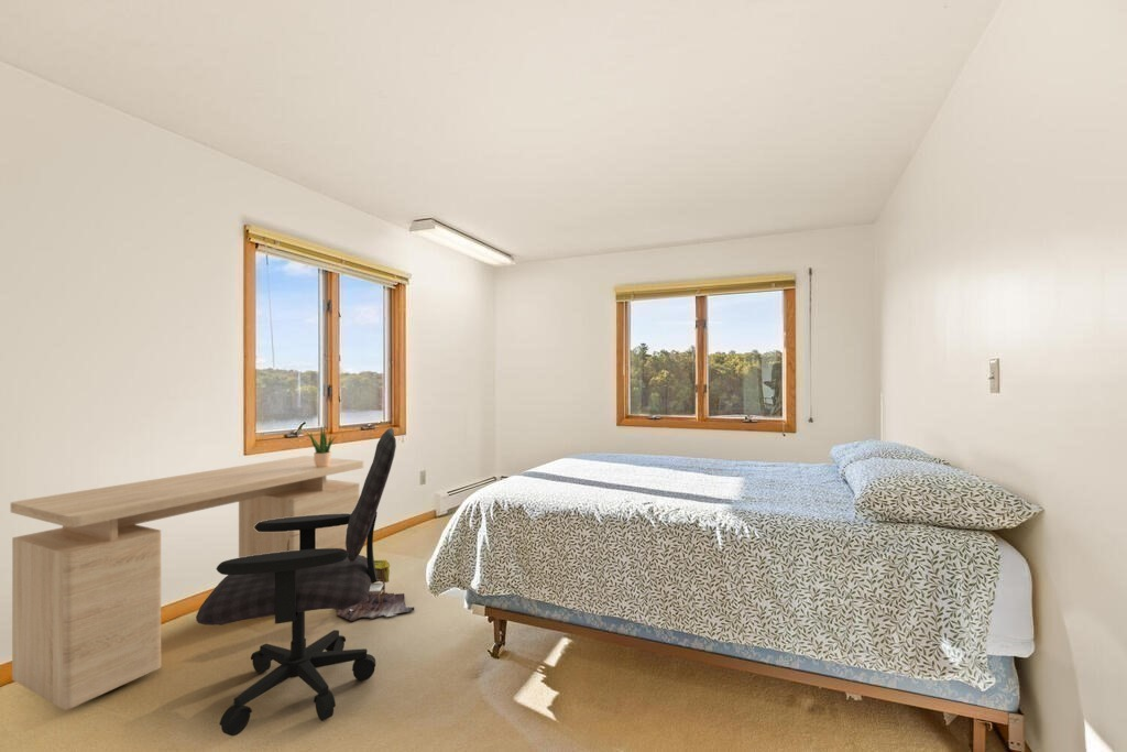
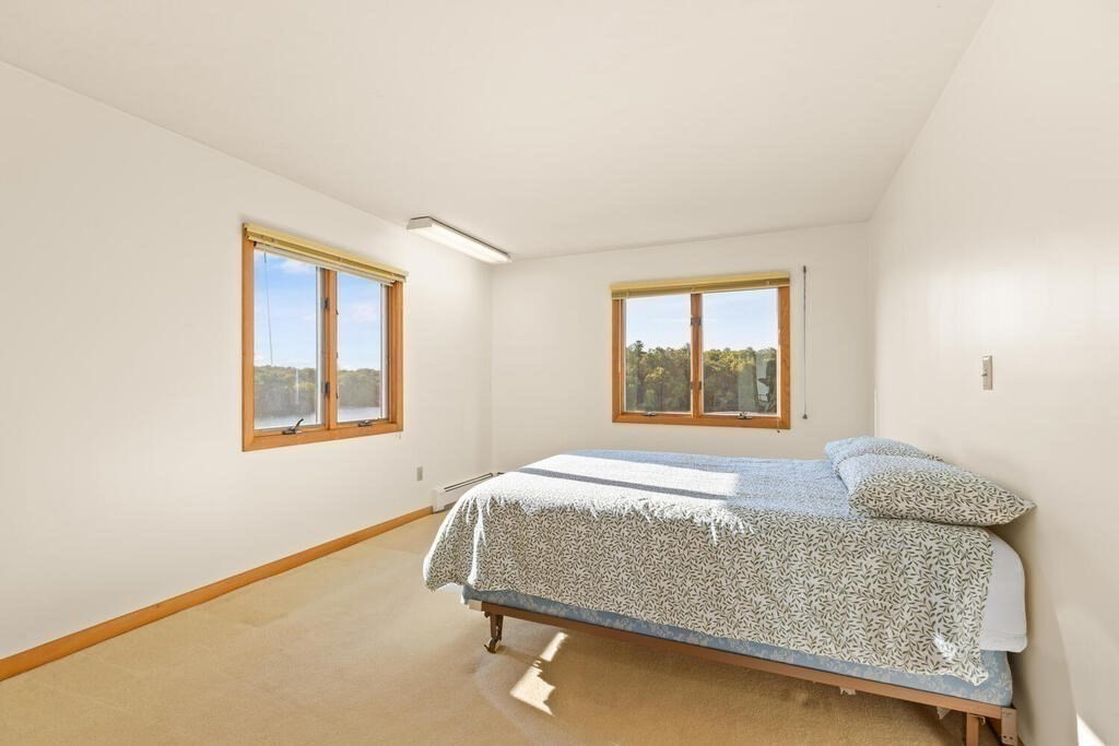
- office chair [195,427,397,737]
- desk [10,455,364,711]
- chair [336,559,415,622]
- potted plant [304,426,339,467]
